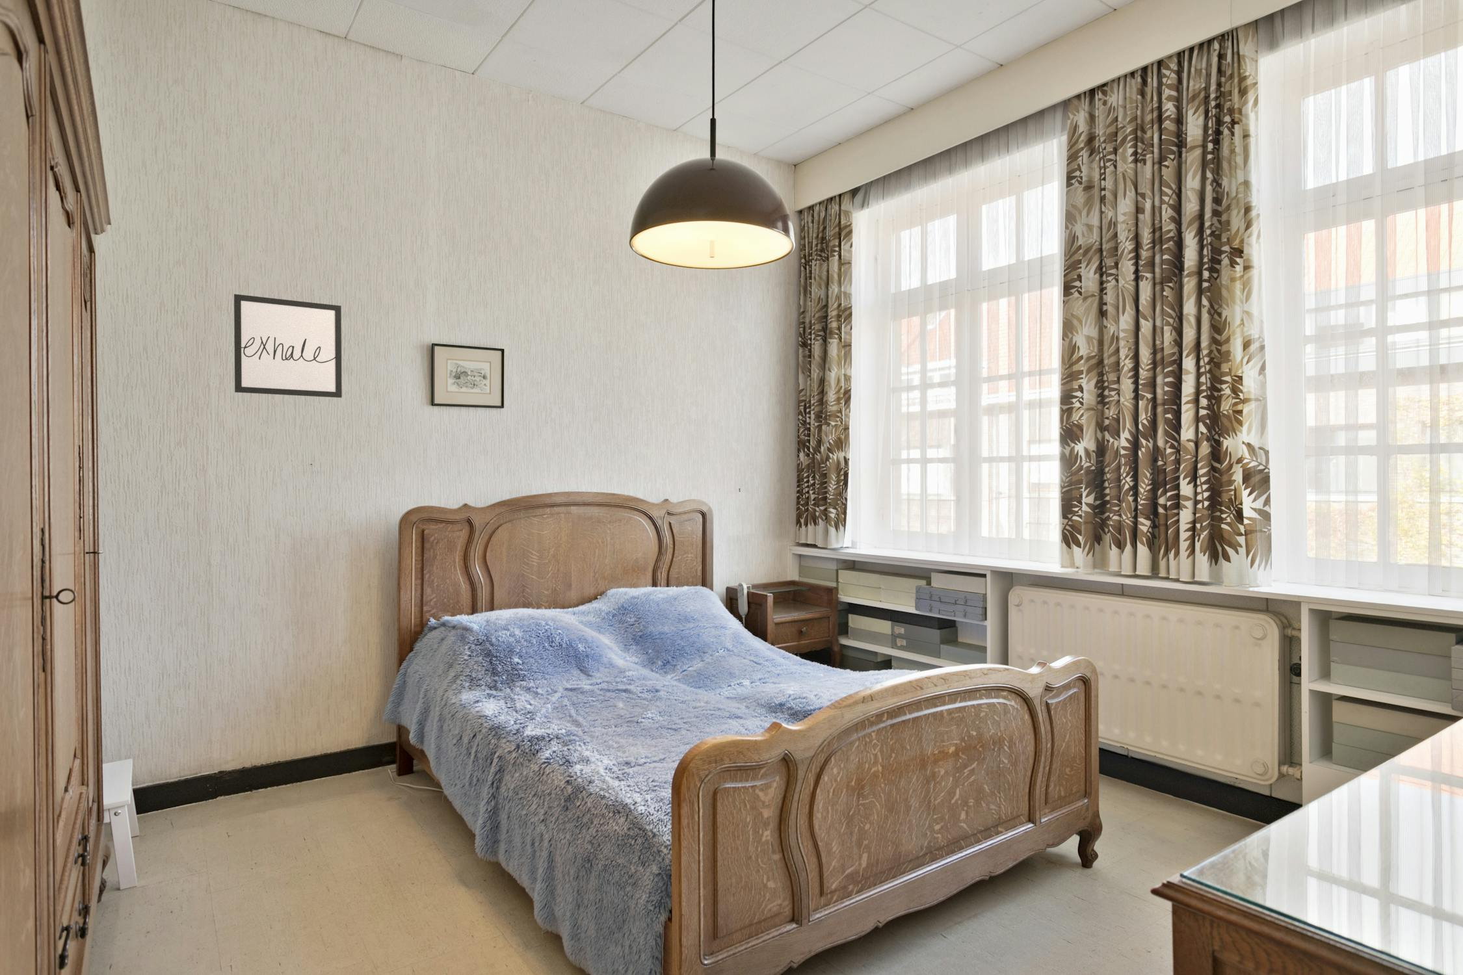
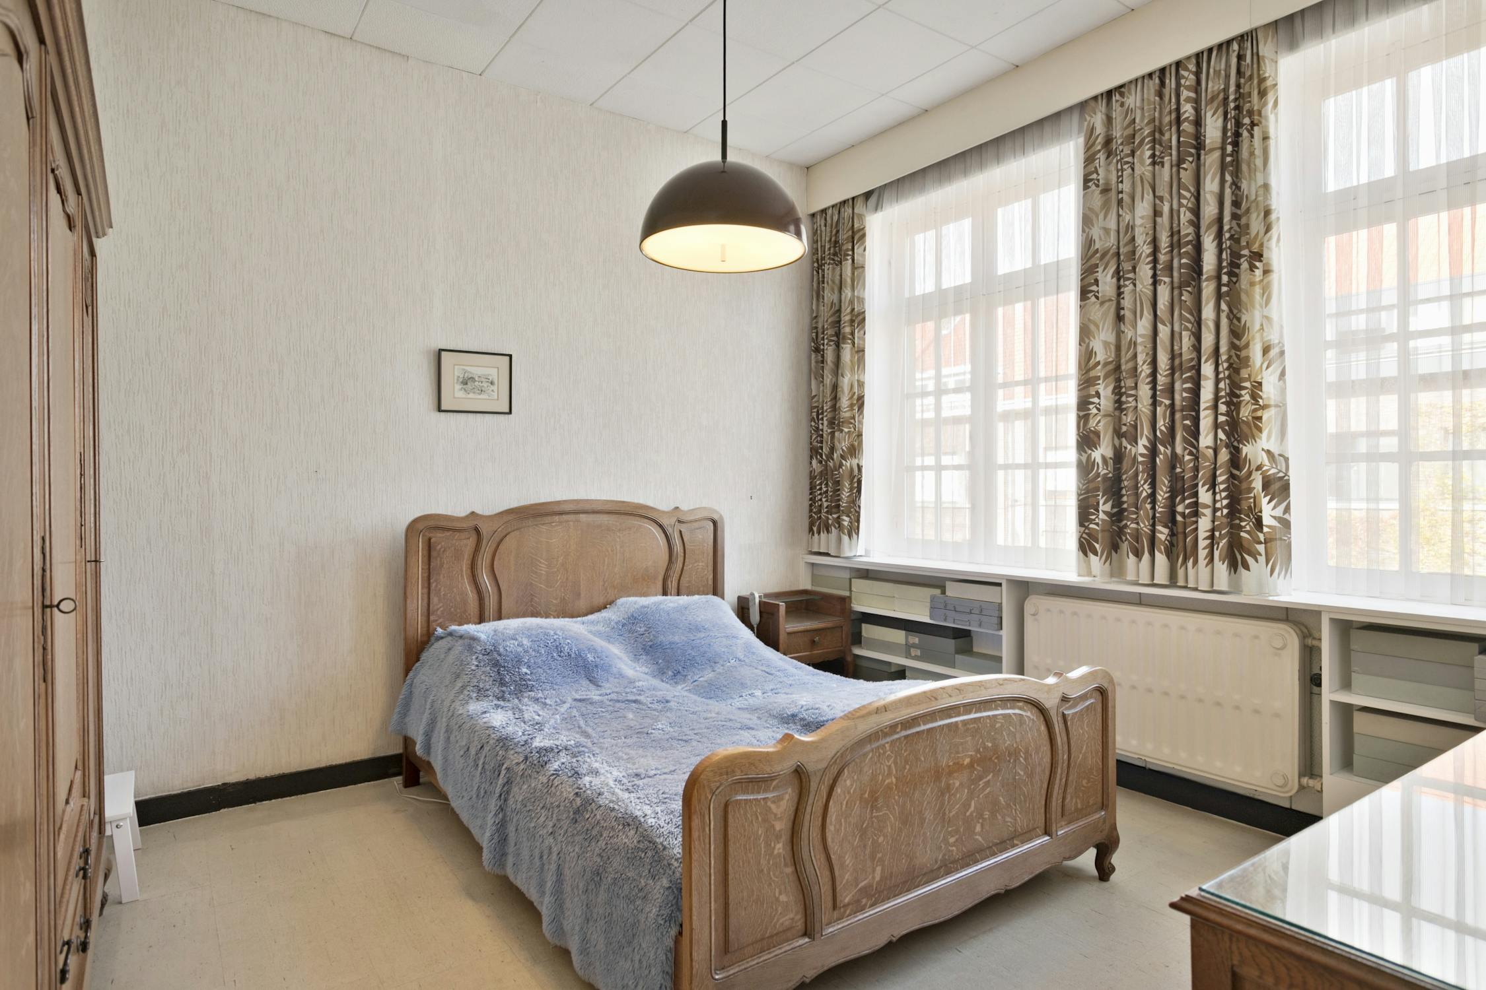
- wall art [233,293,343,398]
